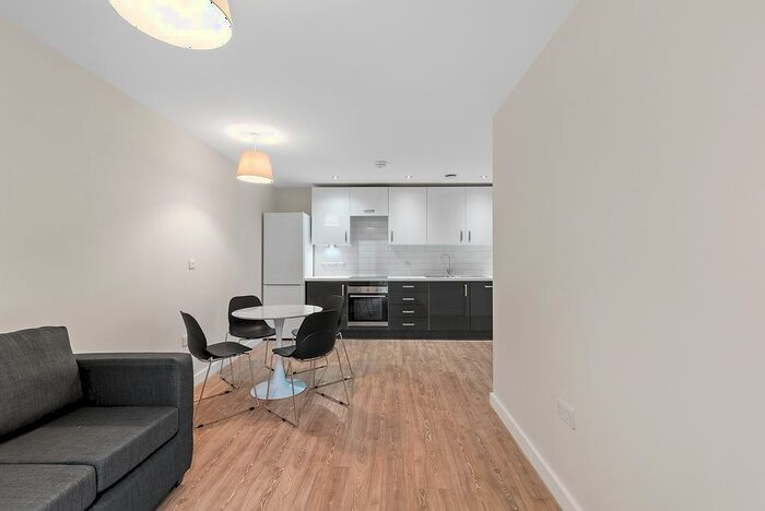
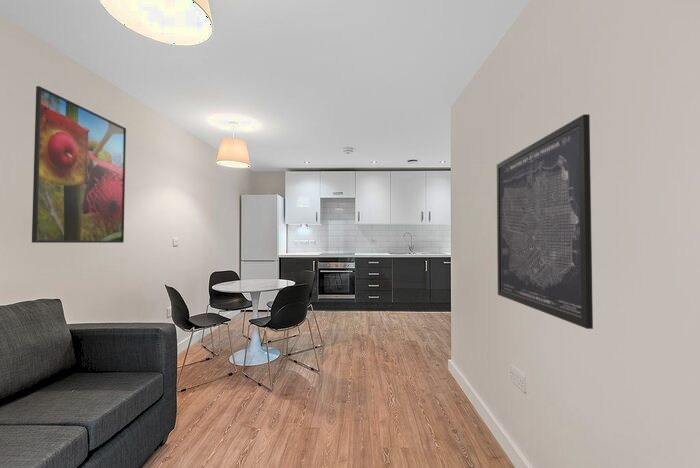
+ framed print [31,85,127,244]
+ wall art [496,113,594,330]
